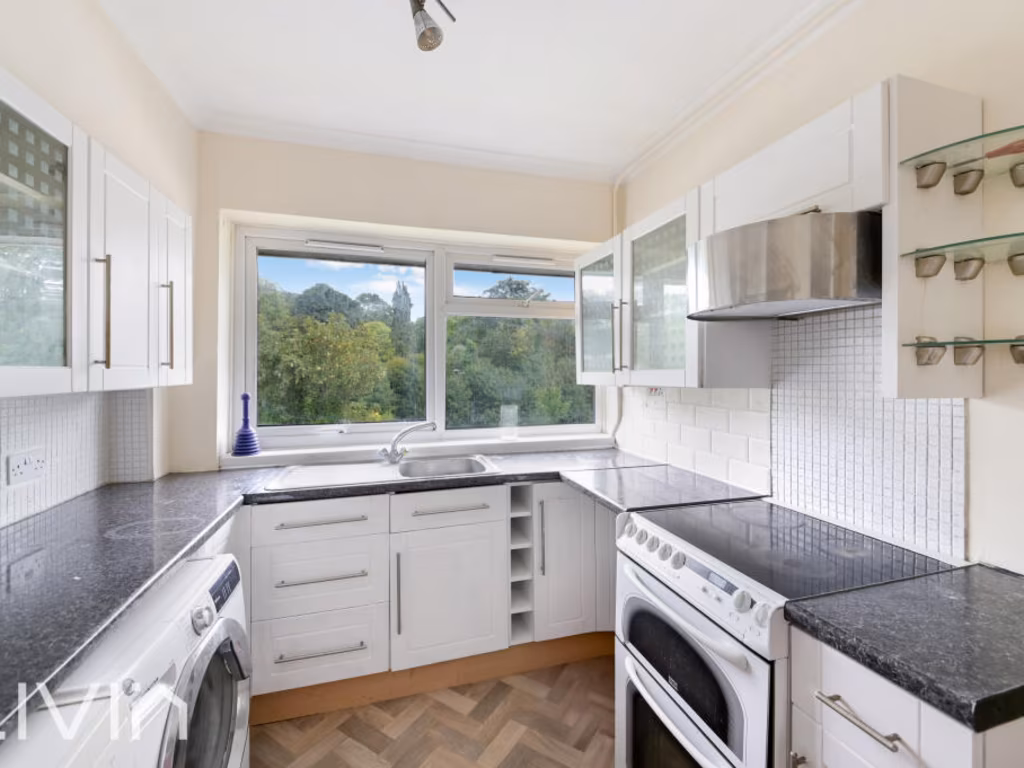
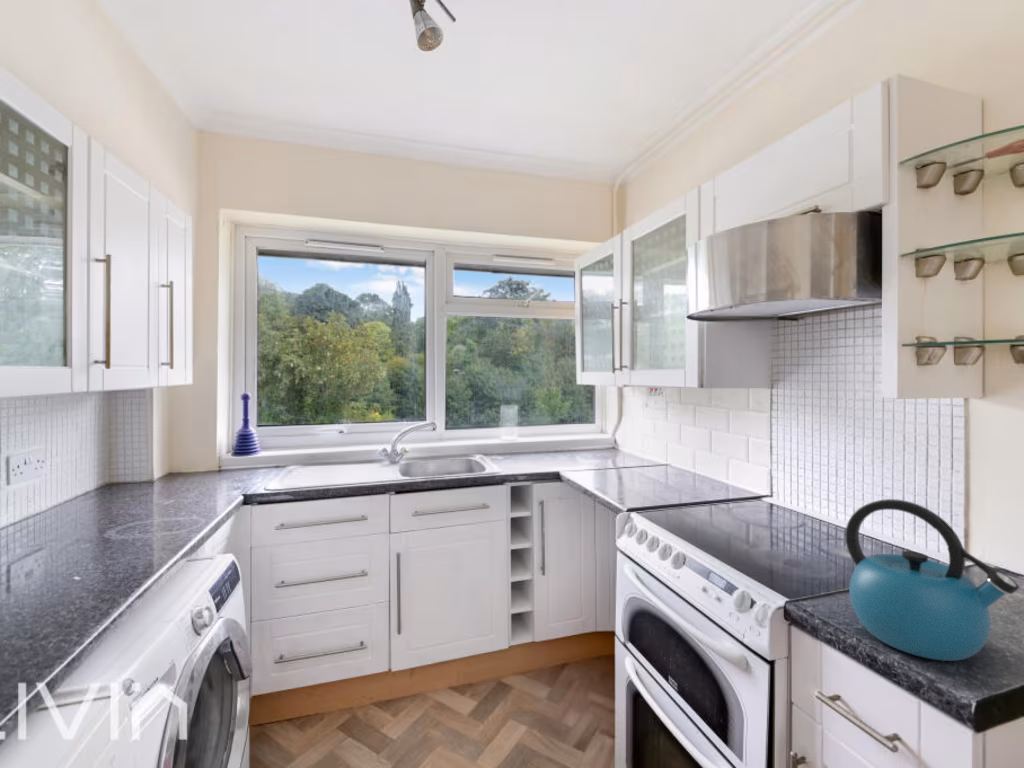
+ kettle [844,498,1020,662]
